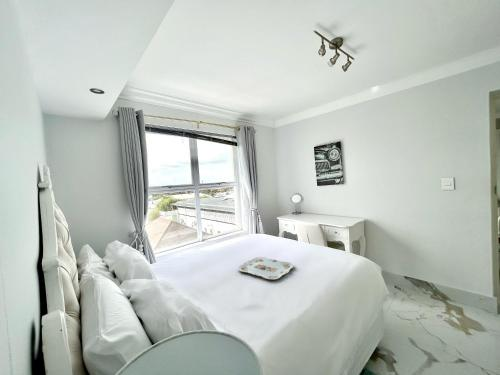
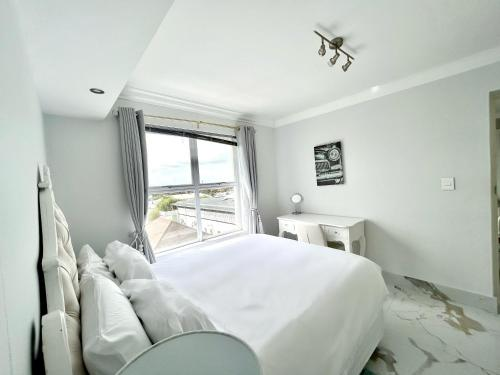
- serving tray [237,256,294,280]
